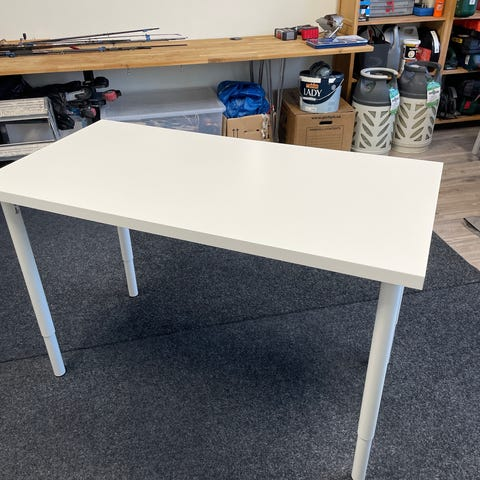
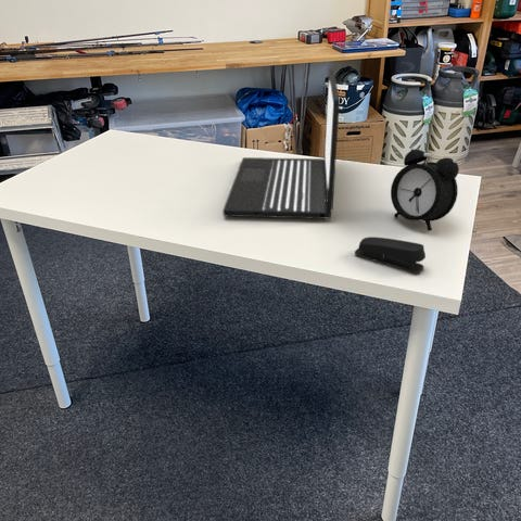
+ laptop [221,67,341,220]
+ alarm clock [390,147,460,232]
+ stapler [354,236,427,275]
